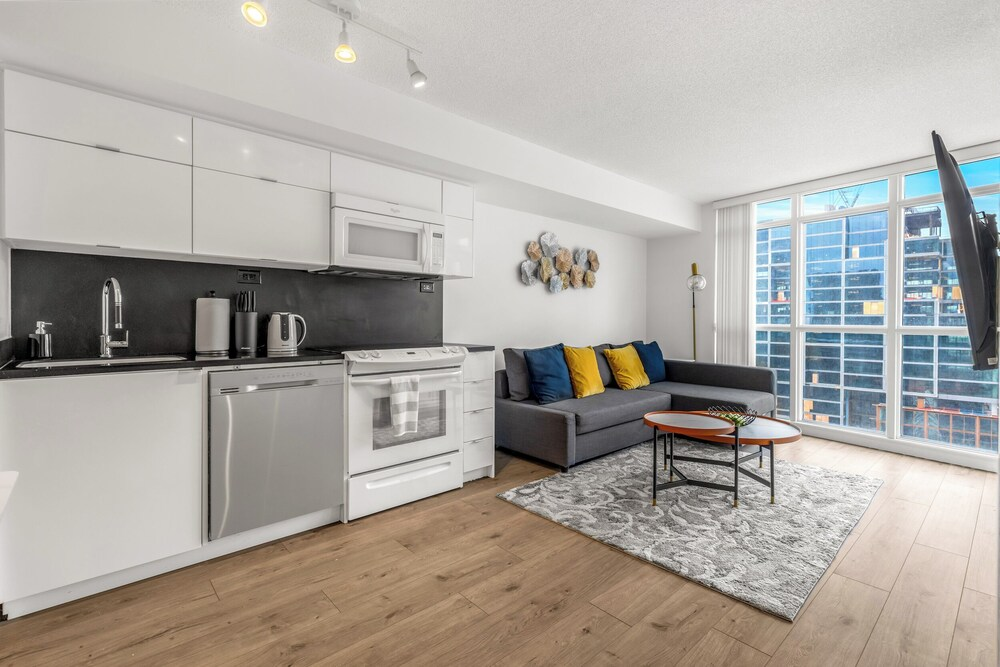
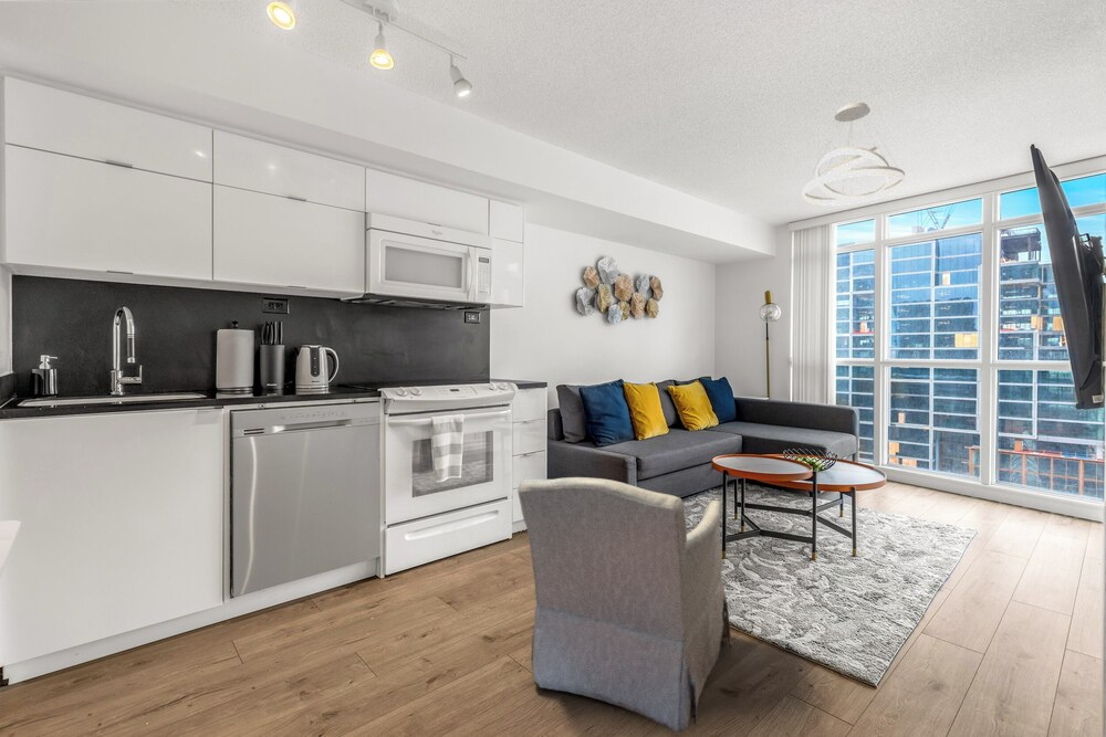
+ pendant light [802,102,906,207]
+ armchair [517,476,733,733]
